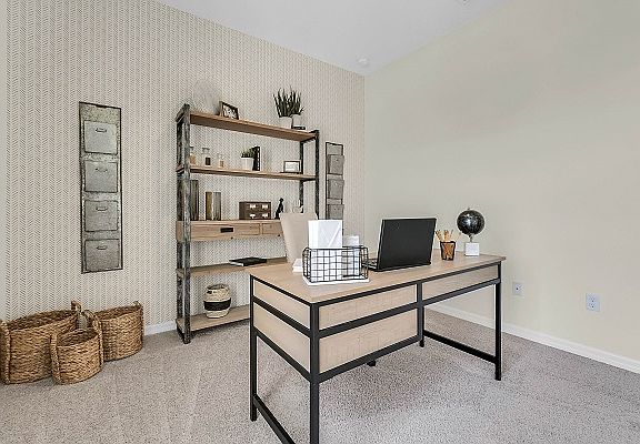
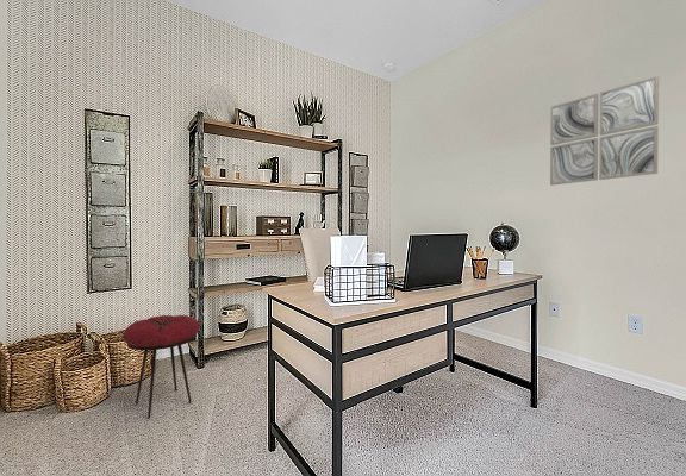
+ wall art [549,75,660,187]
+ stool [121,314,201,419]
